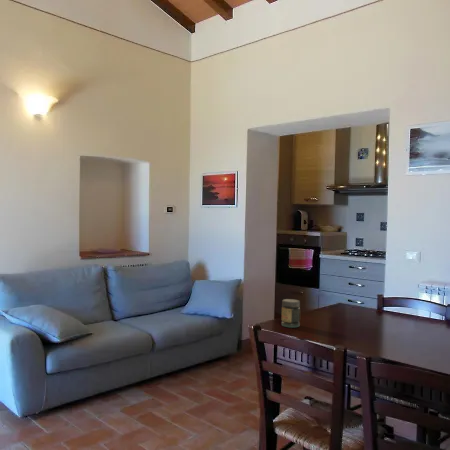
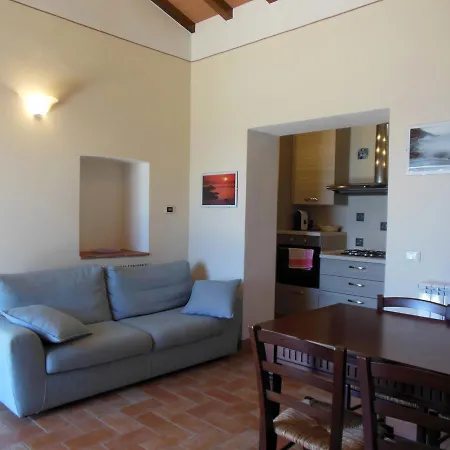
- jar [281,298,301,329]
